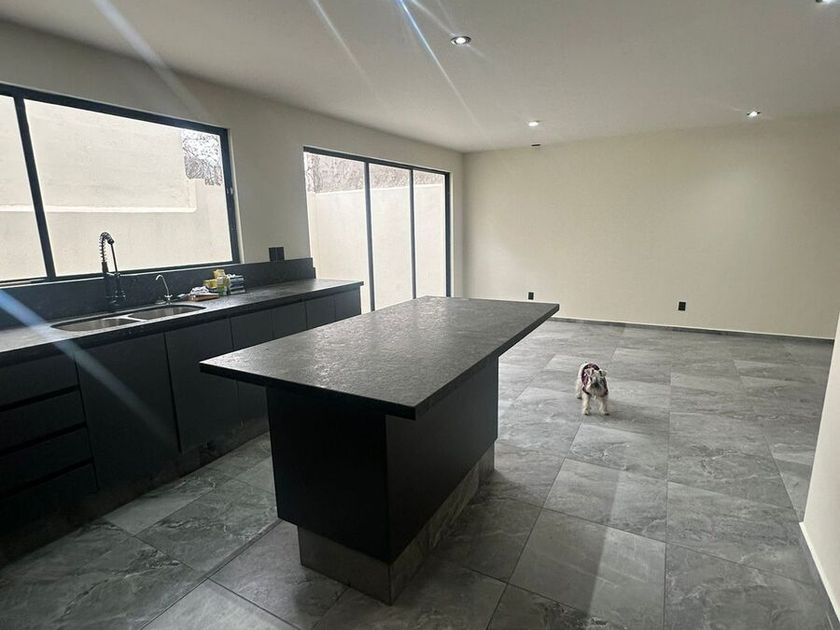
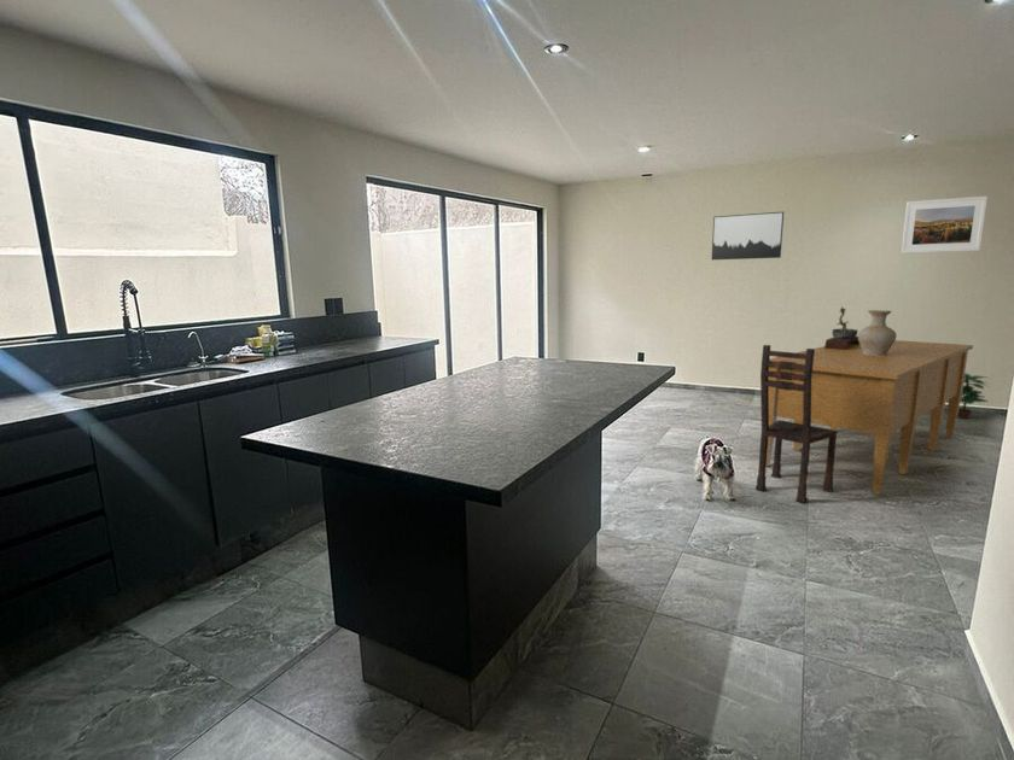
+ wall art [711,211,785,261]
+ chair [754,344,838,504]
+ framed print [899,194,989,255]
+ vase [857,309,898,356]
+ bonsai tree [824,306,859,350]
+ potted plant [945,372,990,420]
+ desk [767,339,974,496]
